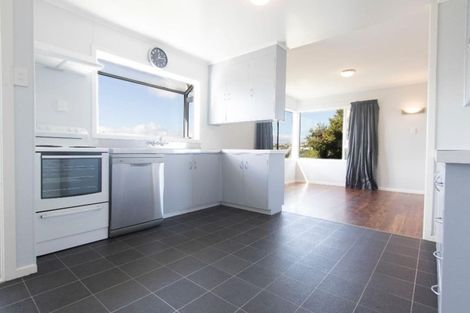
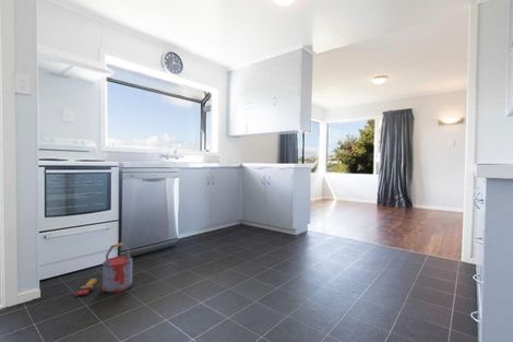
+ bucket [75,241,133,296]
